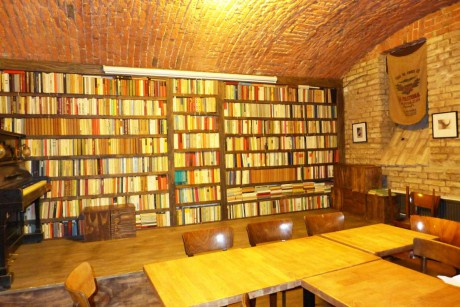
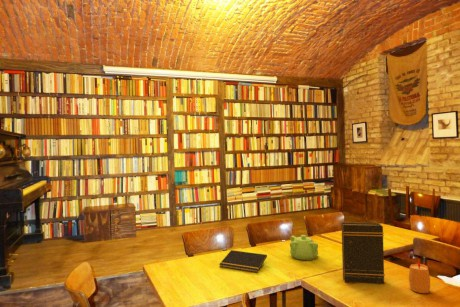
+ candle [408,259,431,294]
+ notepad [218,249,268,273]
+ book [341,222,386,285]
+ teapot [289,234,319,261]
